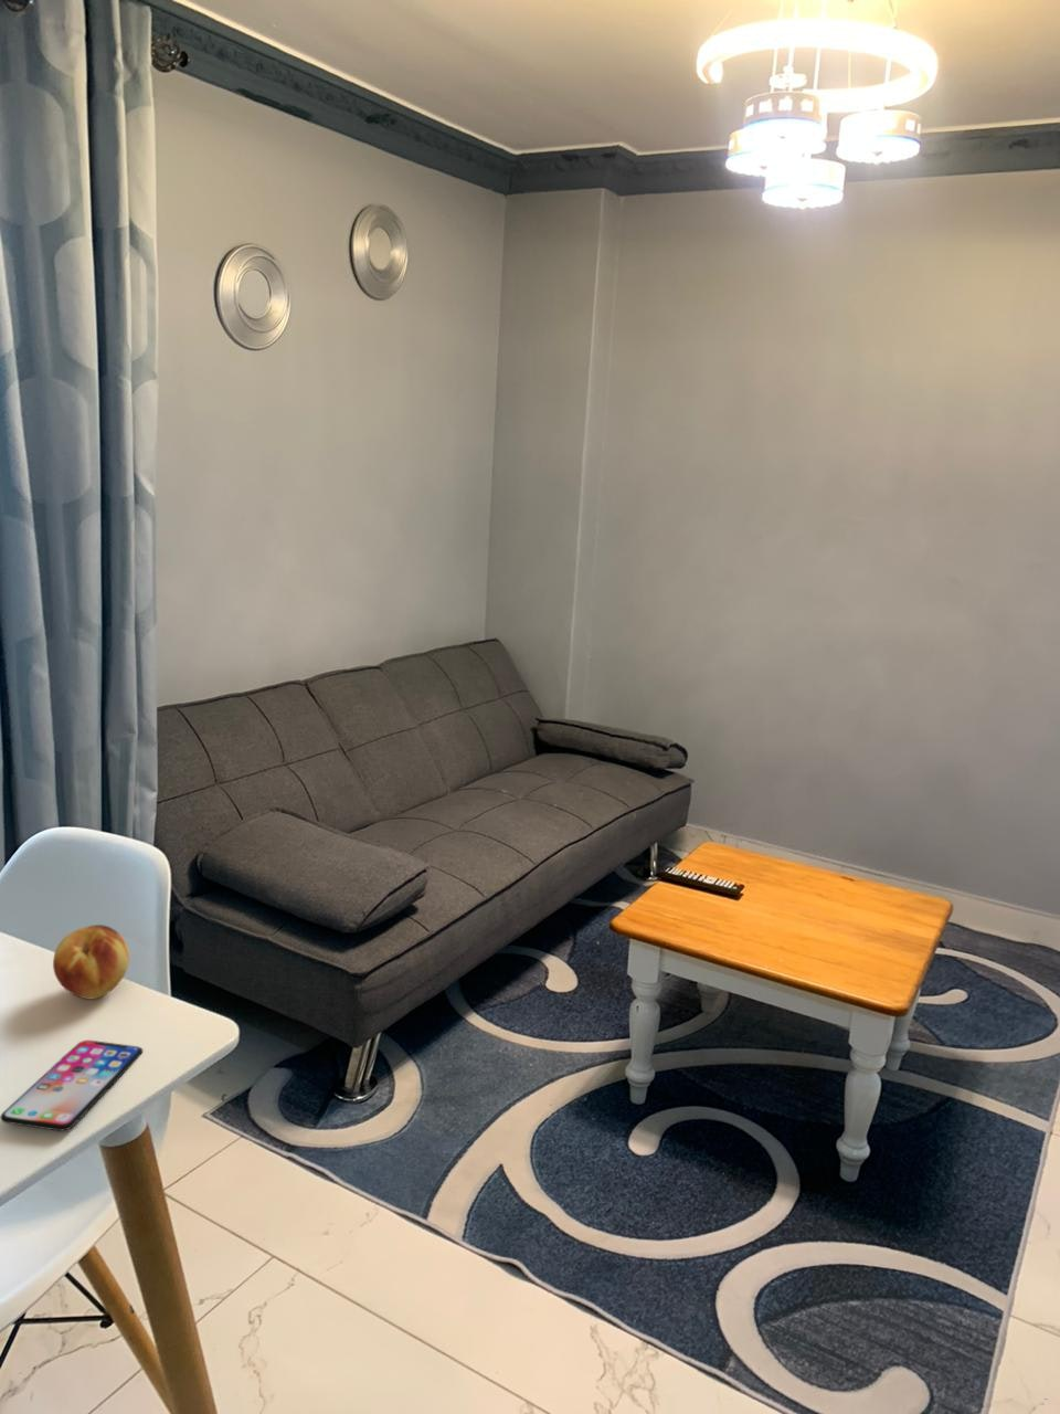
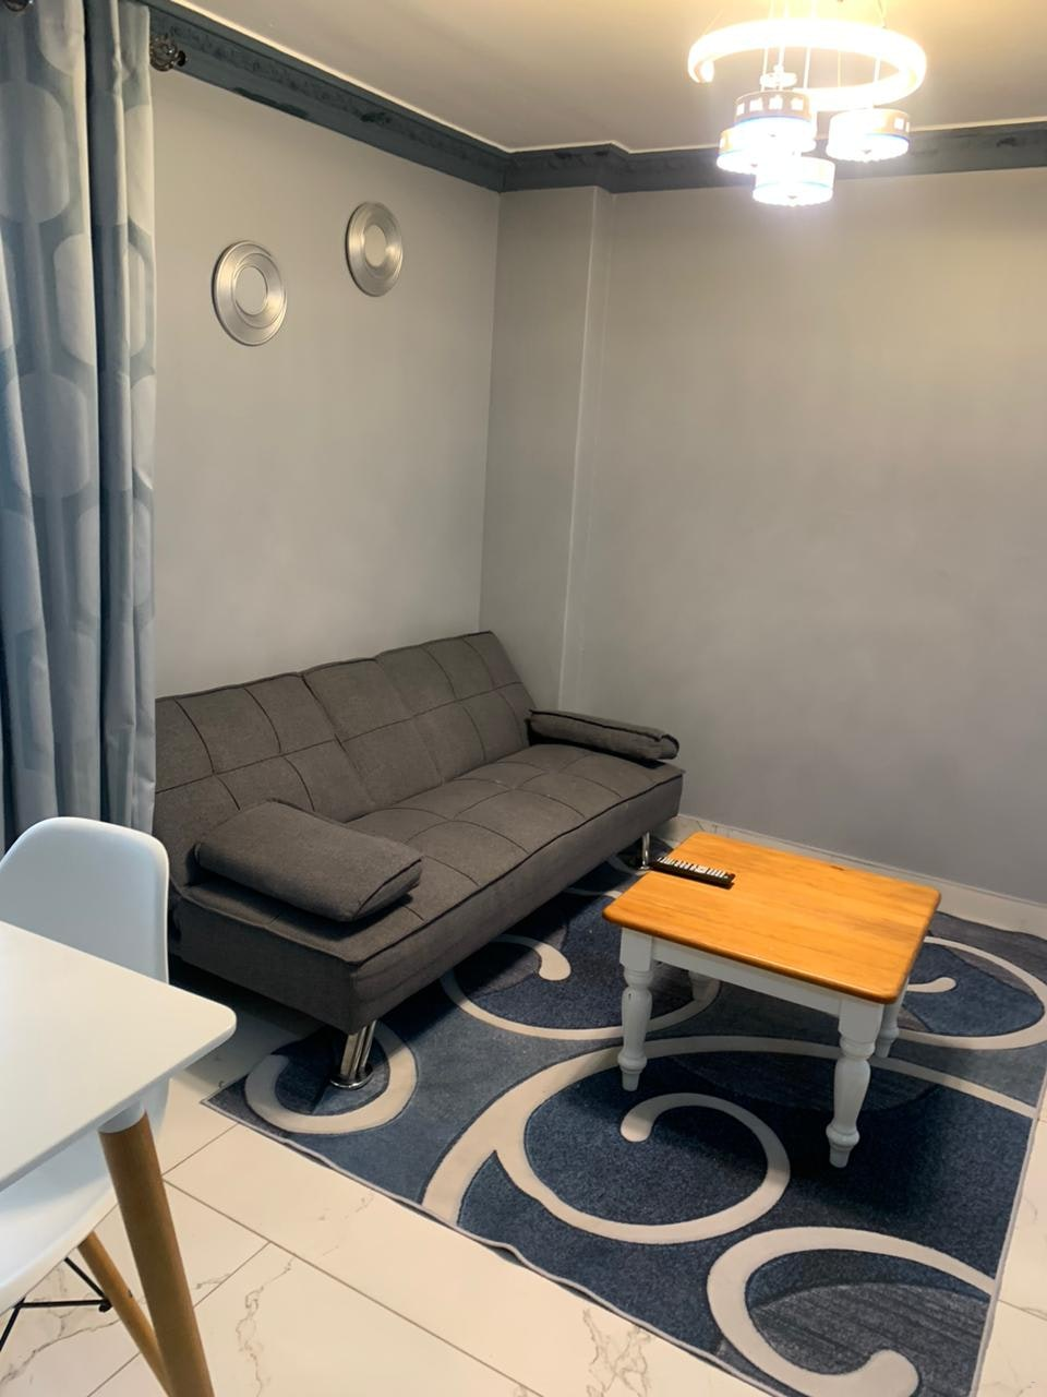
- fruit [52,923,130,1000]
- smartphone [0,1040,144,1132]
